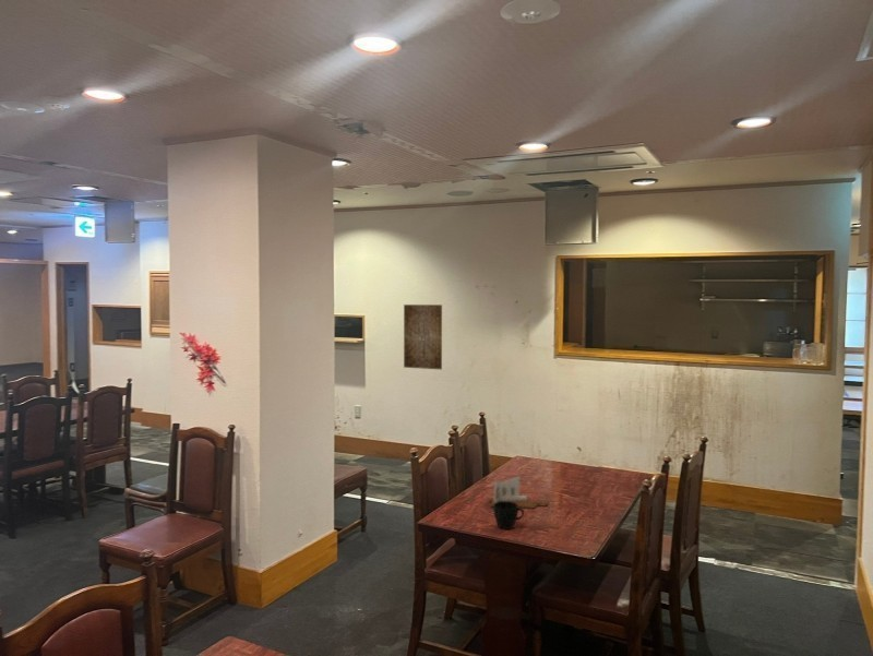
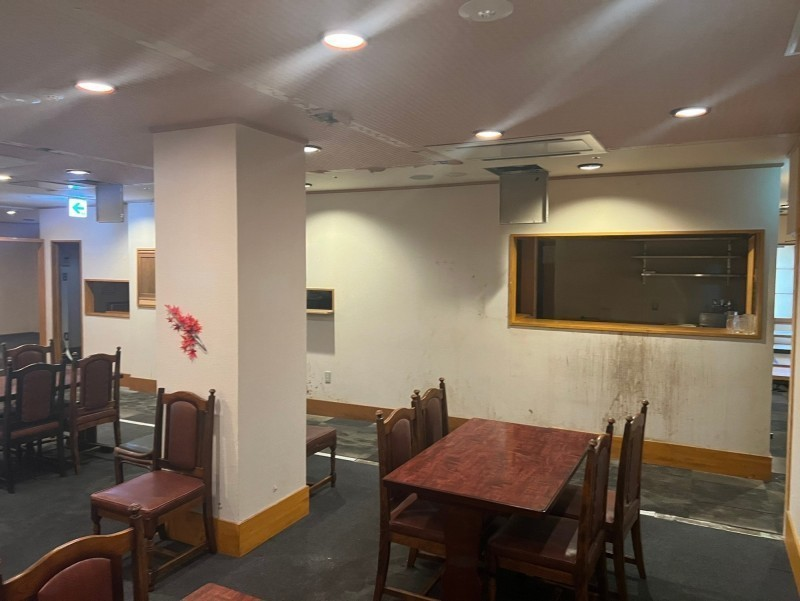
- wall art [403,303,443,371]
- cup [492,501,525,530]
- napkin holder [489,475,550,510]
